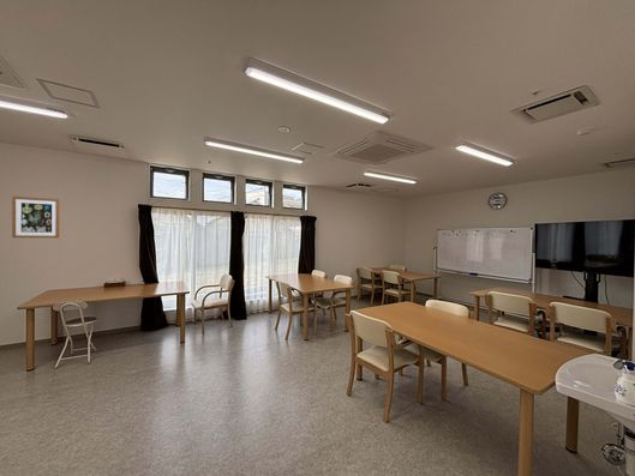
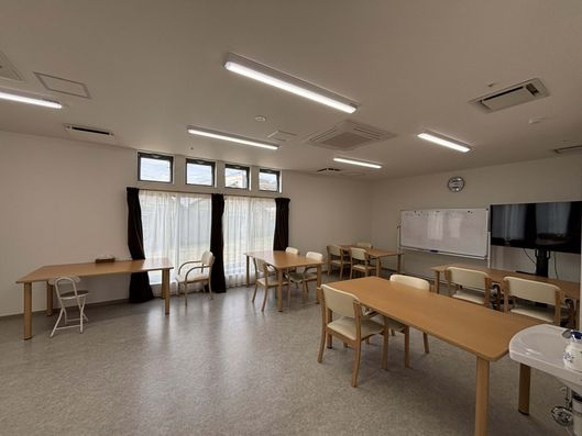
- wall art [11,195,61,239]
